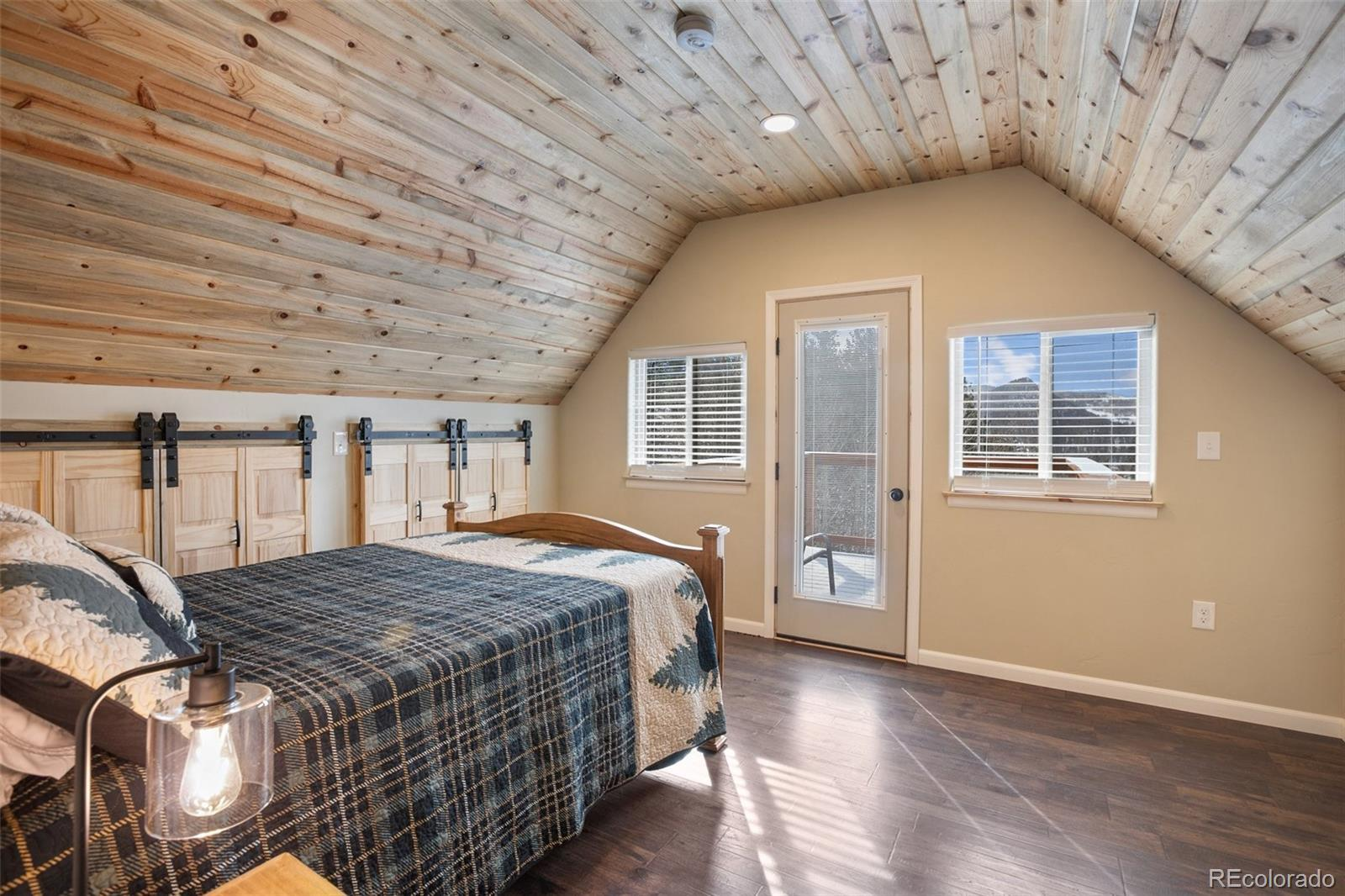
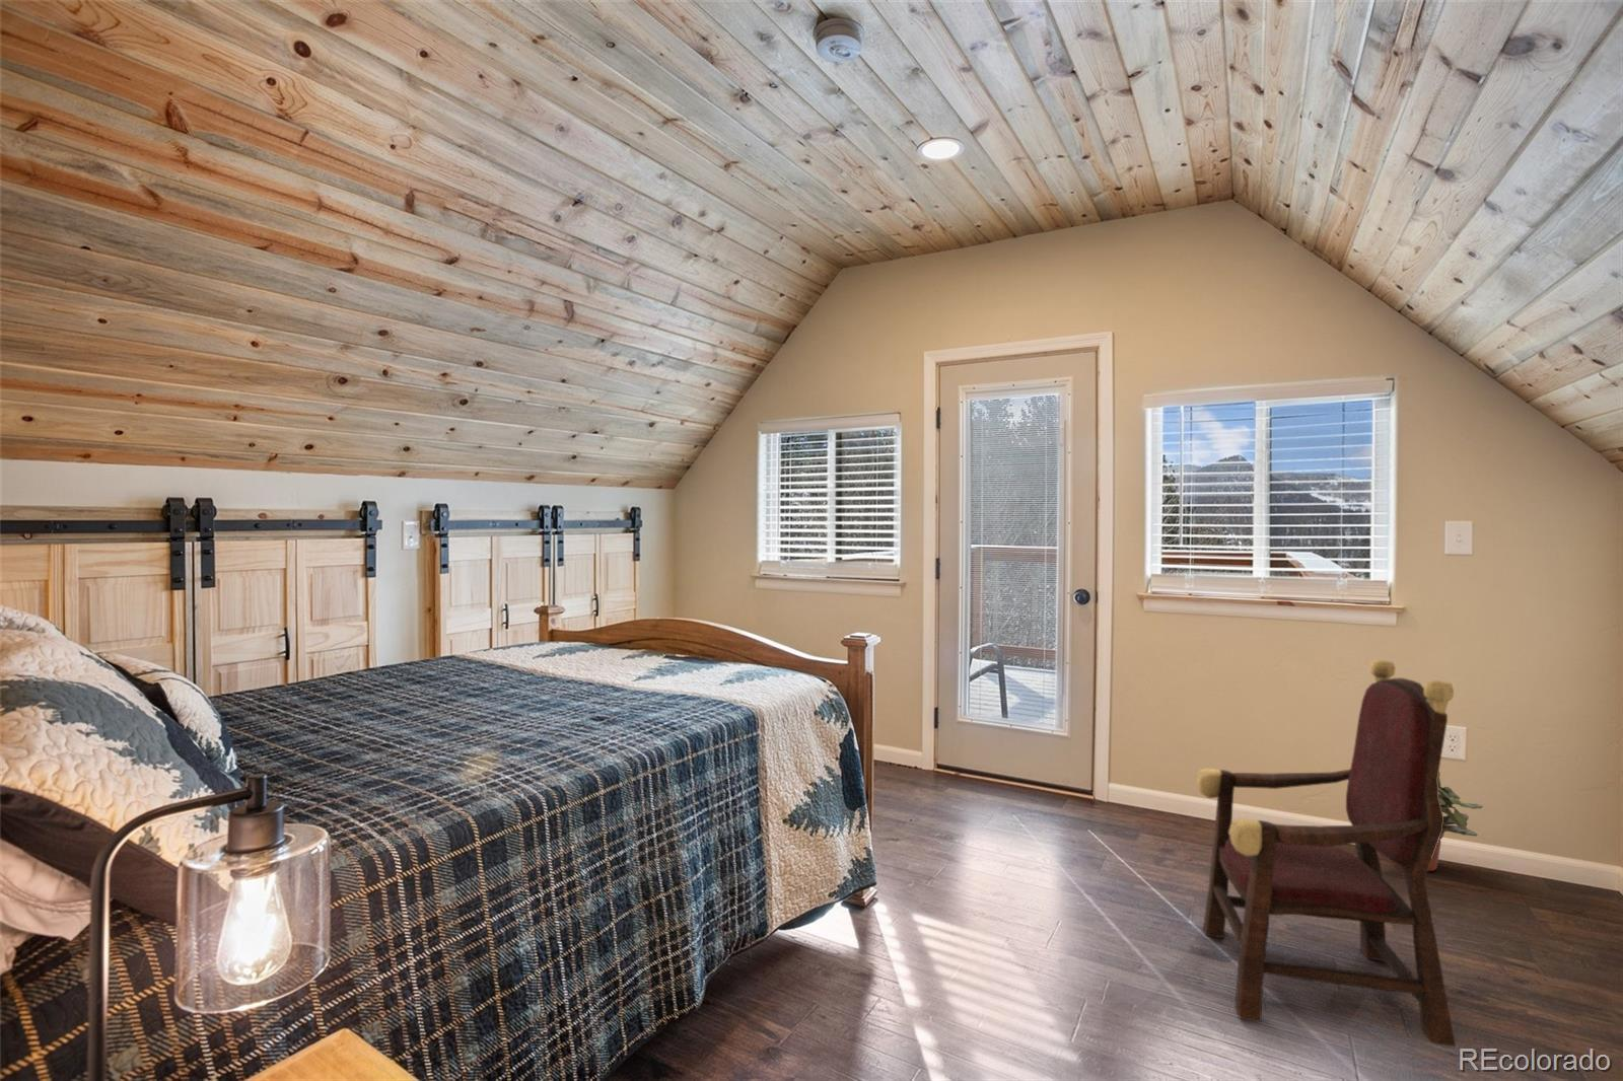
+ potted plant [1428,771,1484,872]
+ armchair [1195,659,1456,1047]
